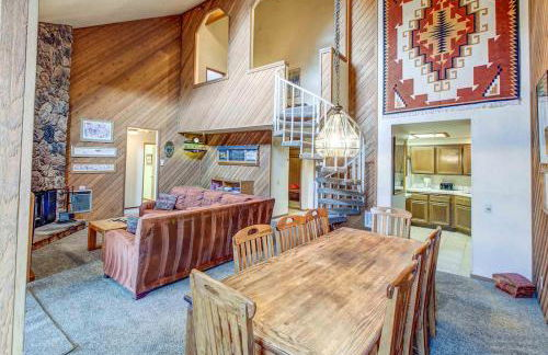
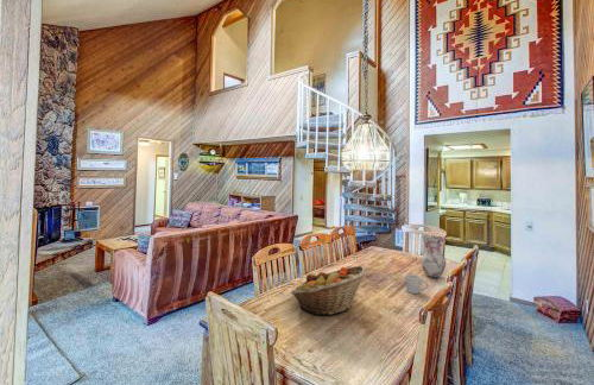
+ mug [404,273,430,295]
+ vase [419,235,447,278]
+ fruit basket [290,265,367,316]
